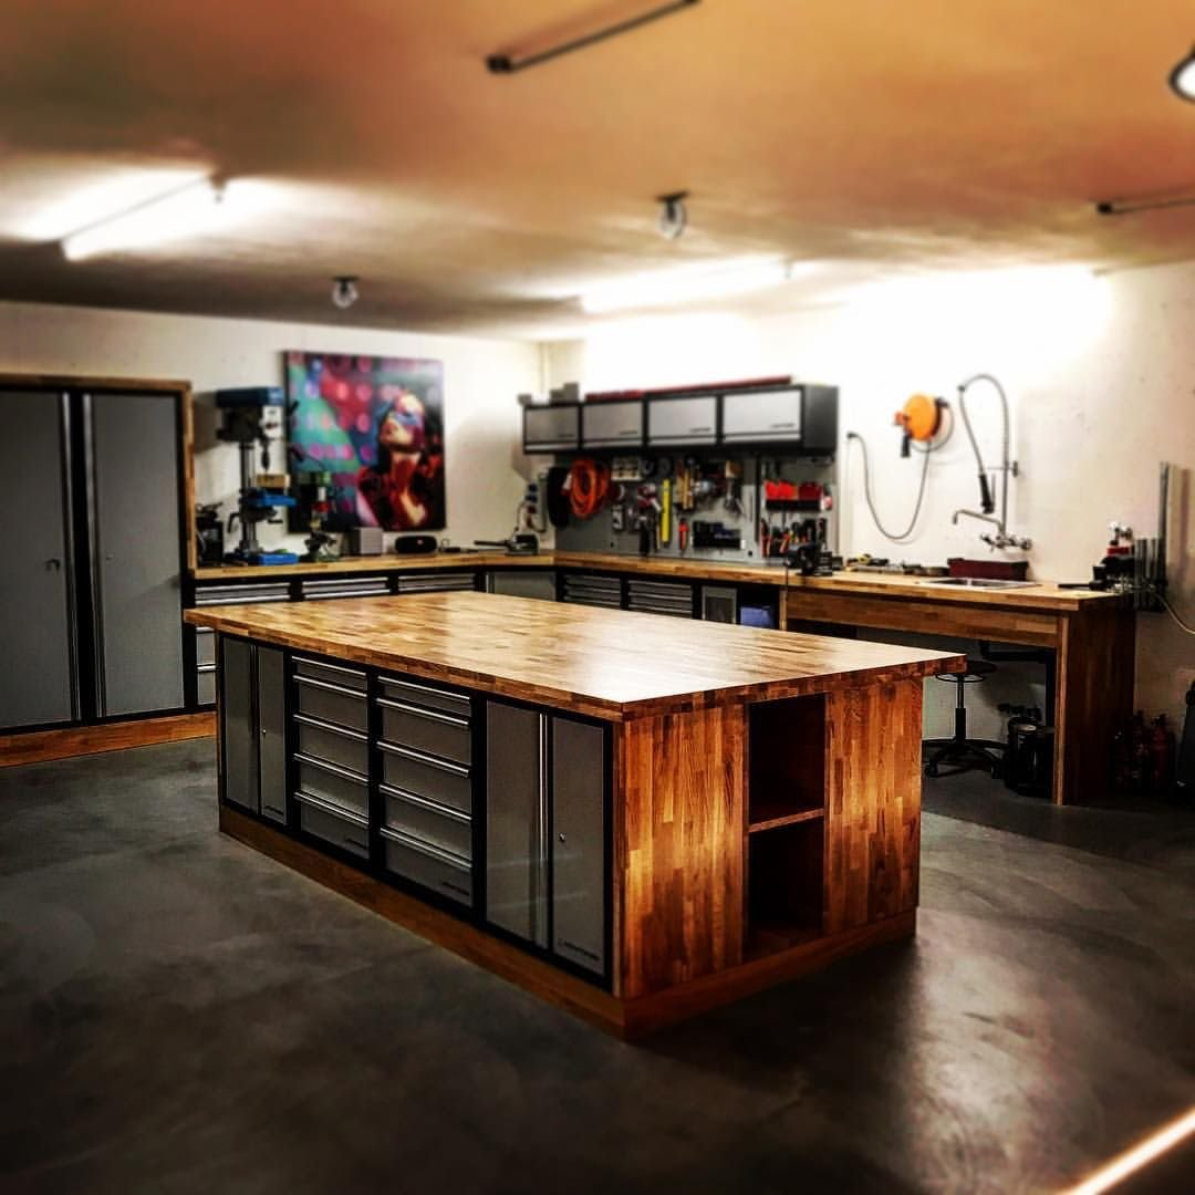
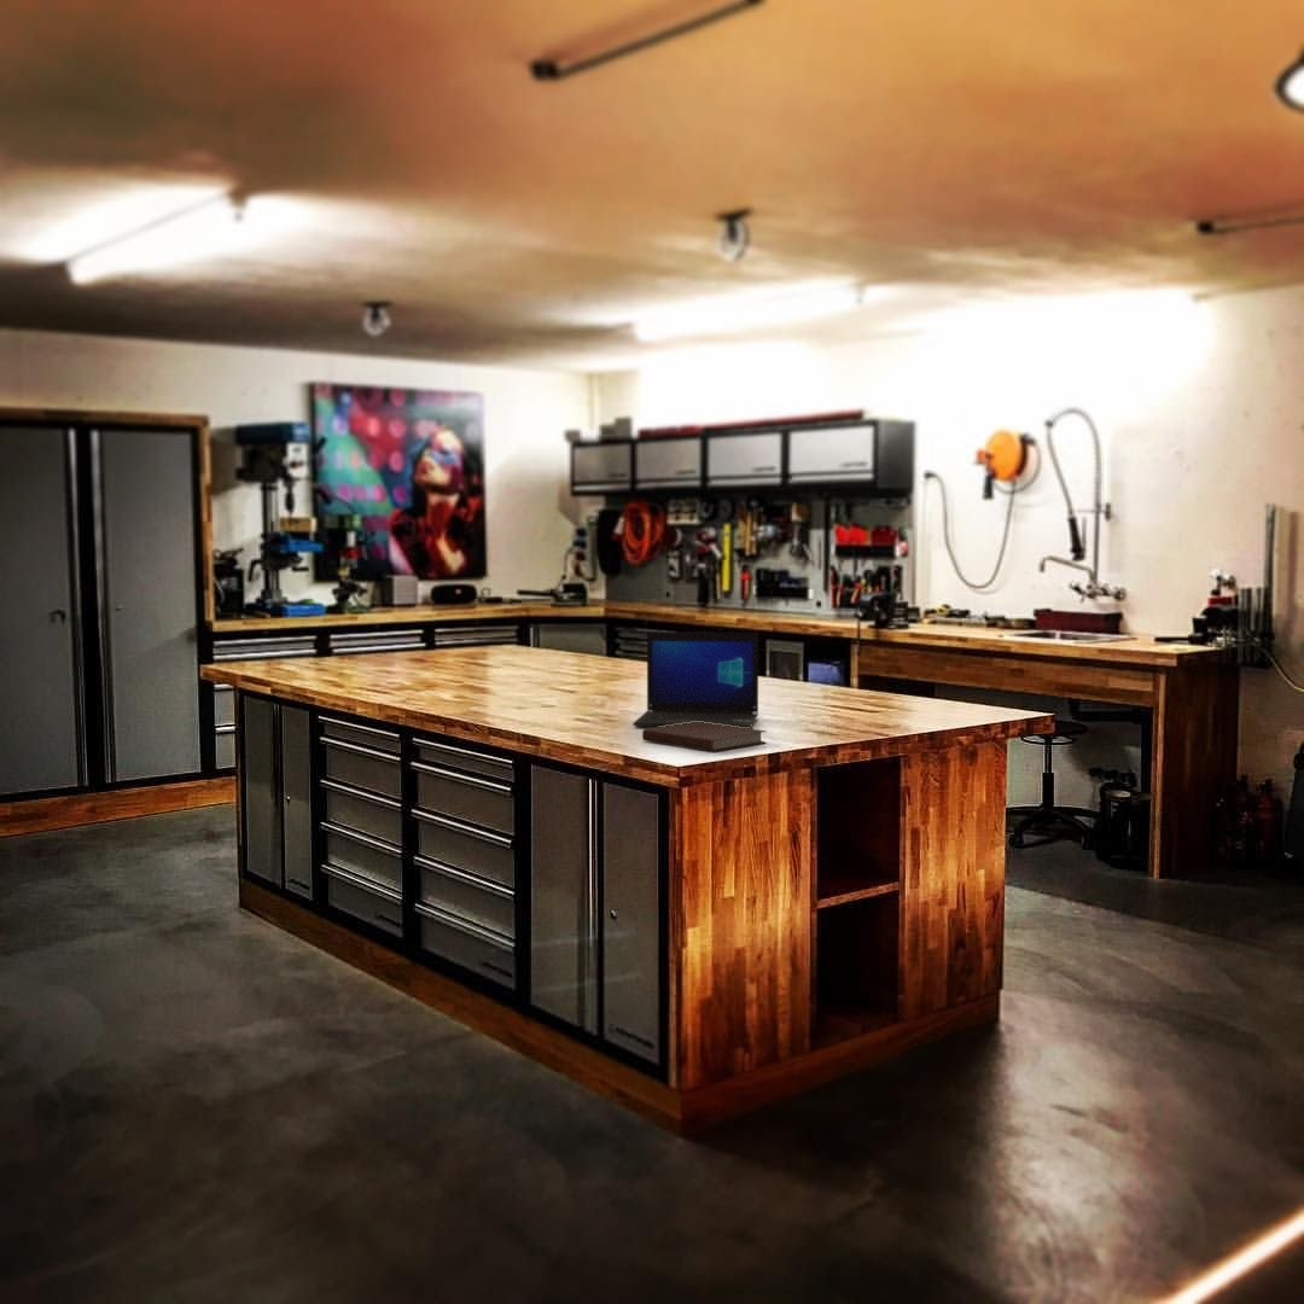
+ laptop [631,630,759,729]
+ notebook [641,722,768,752]
